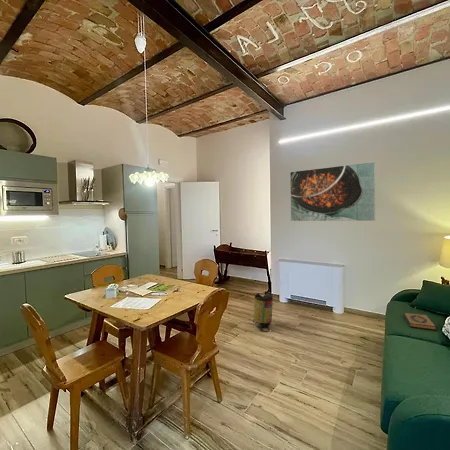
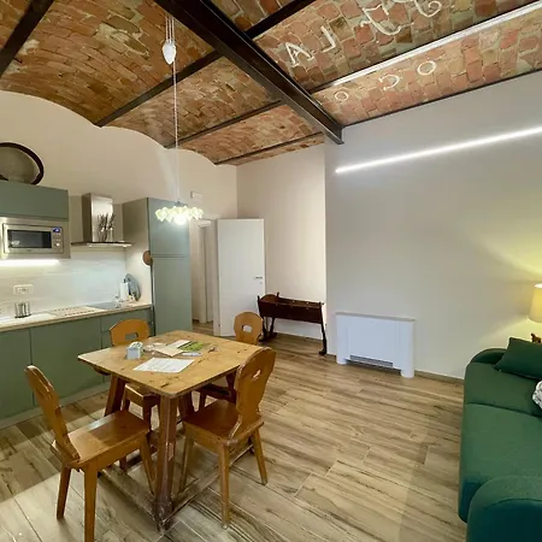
- trash can [250,291,275,332]
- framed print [289,161,376,222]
- hardback book [402,312,437,331]
